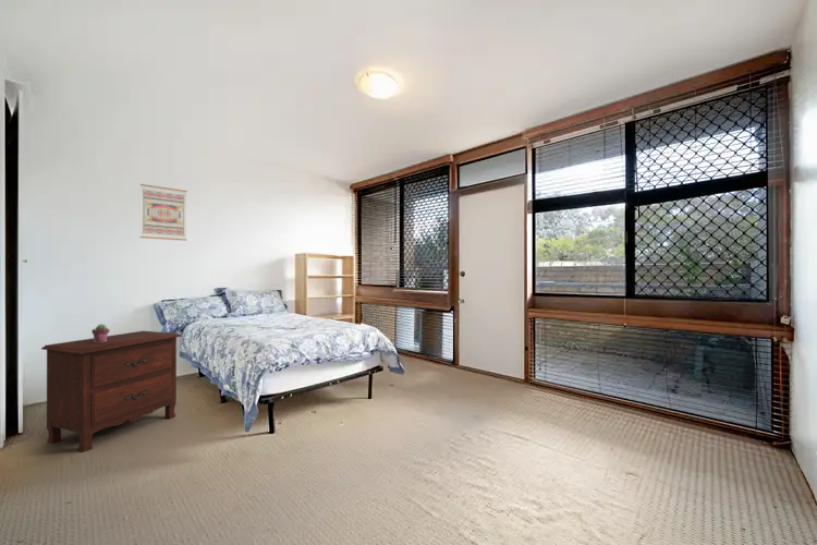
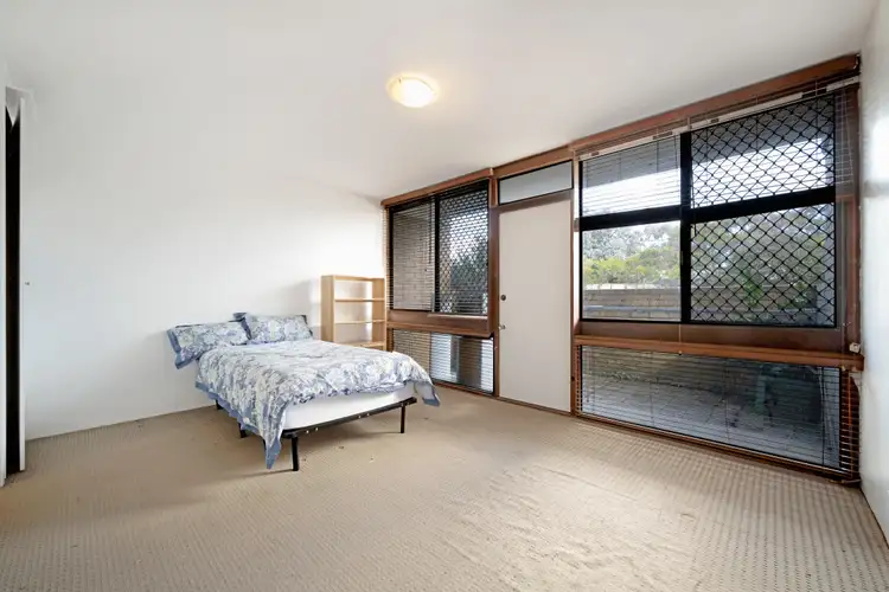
- potted succulent [90,323,111,342]
- nightstand [40,330,183,453]
- wall art [139,183,188,242]
